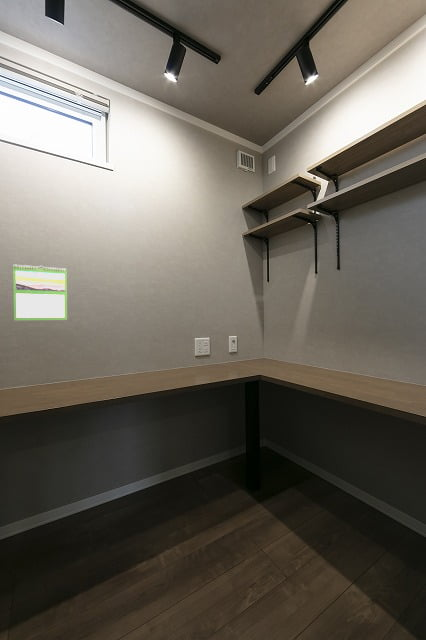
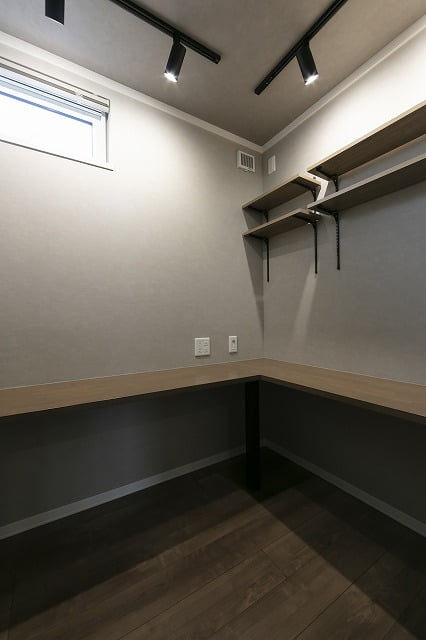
- calendar [12,264,68,321]
